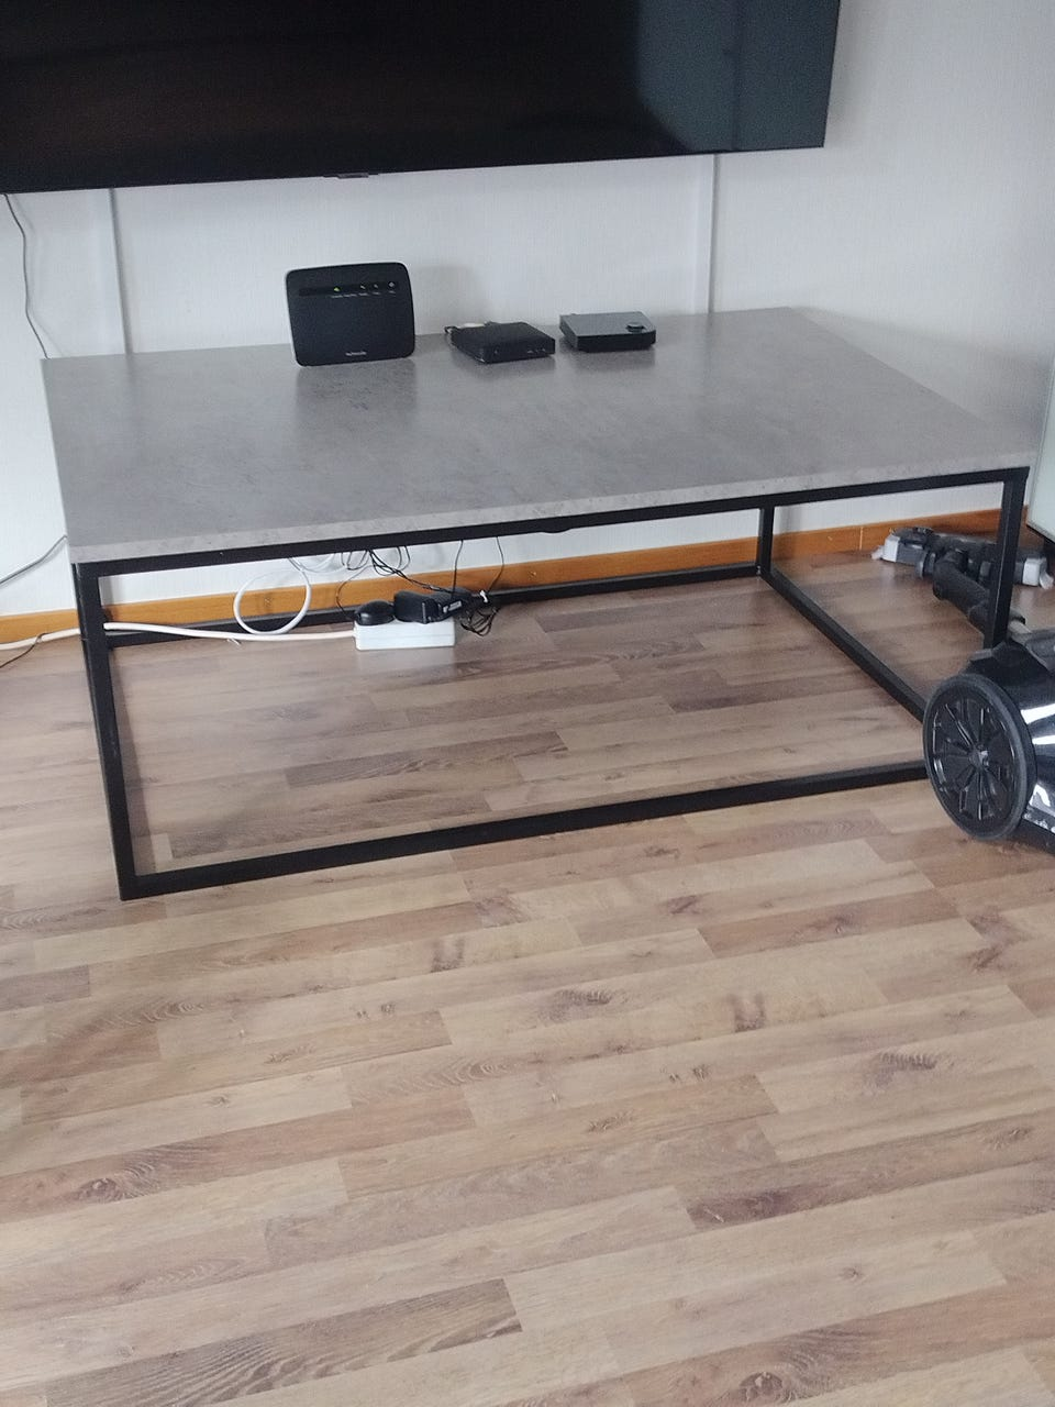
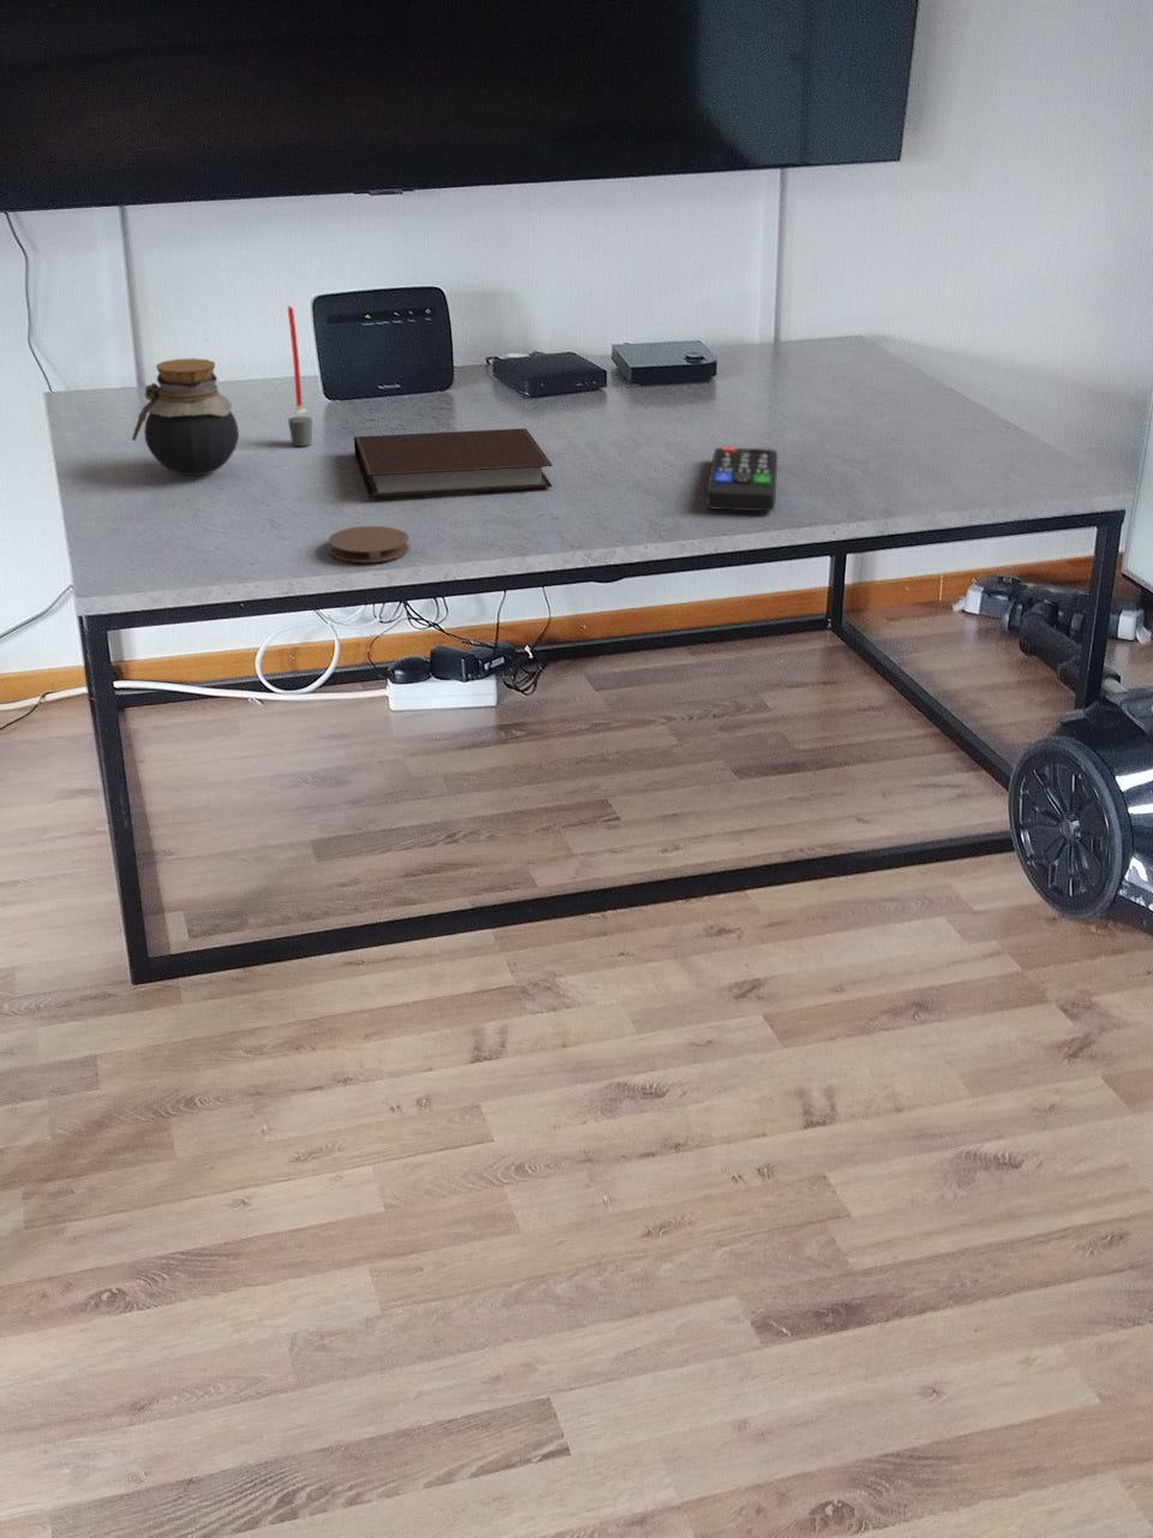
+ candle [287,305,314,447]
+ remote control [706,446,779,512]
+ notebook [354,427,553,499]
+ jar [131,357,240,477]
+ coaster [327,526,411,563]
